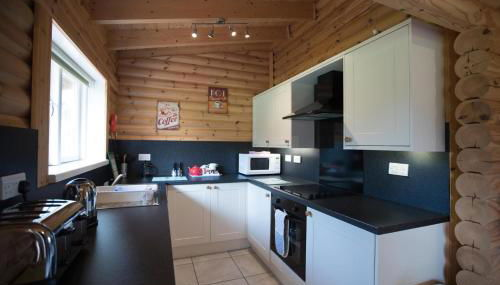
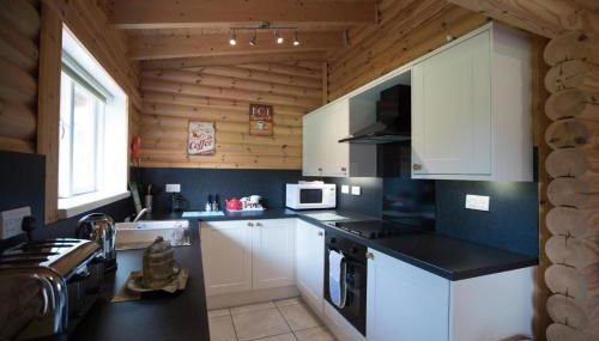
+ teapot [110,235,190,304]
